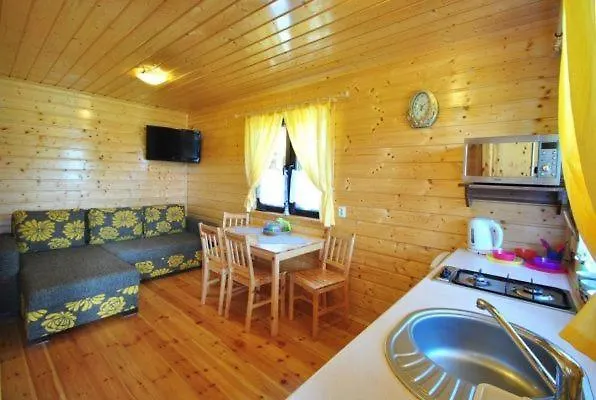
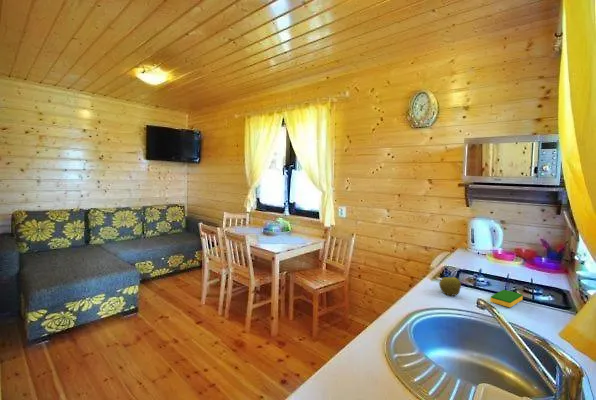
+ dish sponge [490,289,524,308]
+ apple [438,274,462,297]
